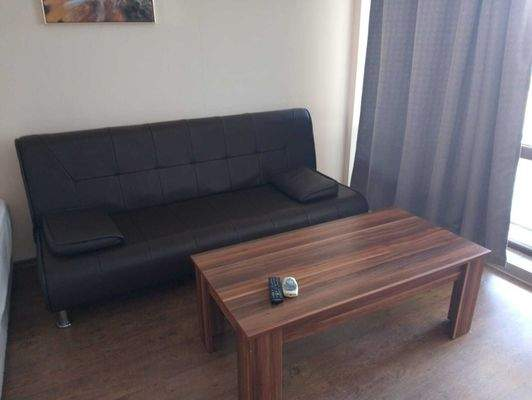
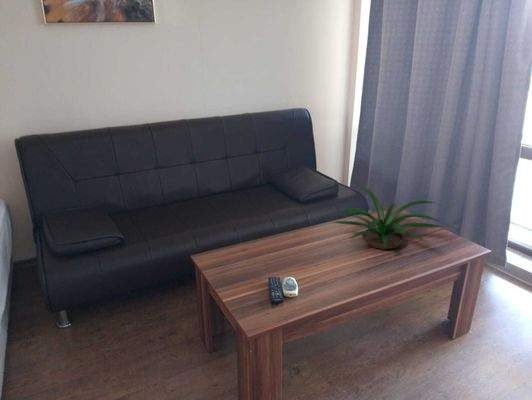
+ plant [330,187,443,250]
